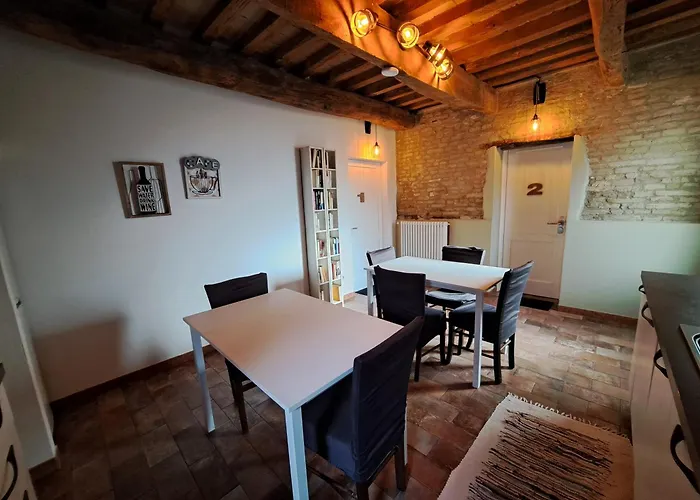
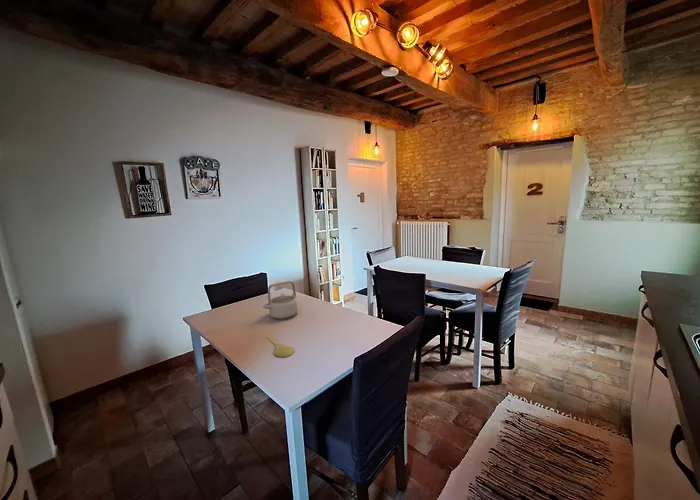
+ teapot [262,280,299,321]
+ spoon [266,334,295,358]
